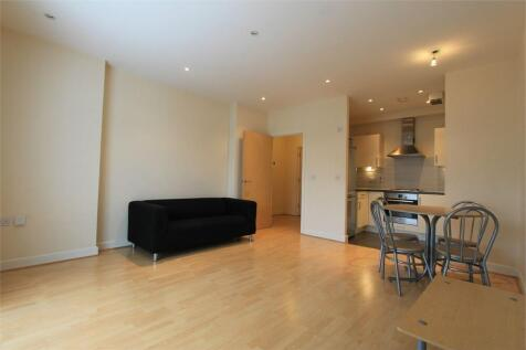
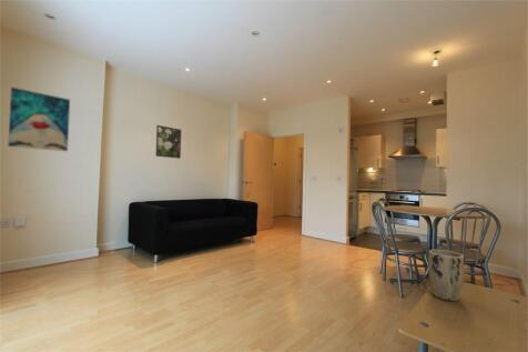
+ wall art [7,86,71,152]
+ plant pot [427,249,465,302]
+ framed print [154,124,182,160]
